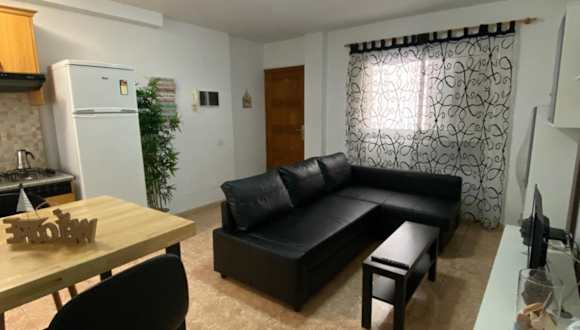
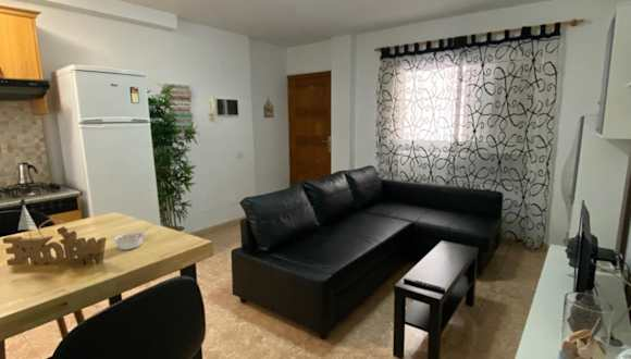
+ legume [112,227,149,251]
